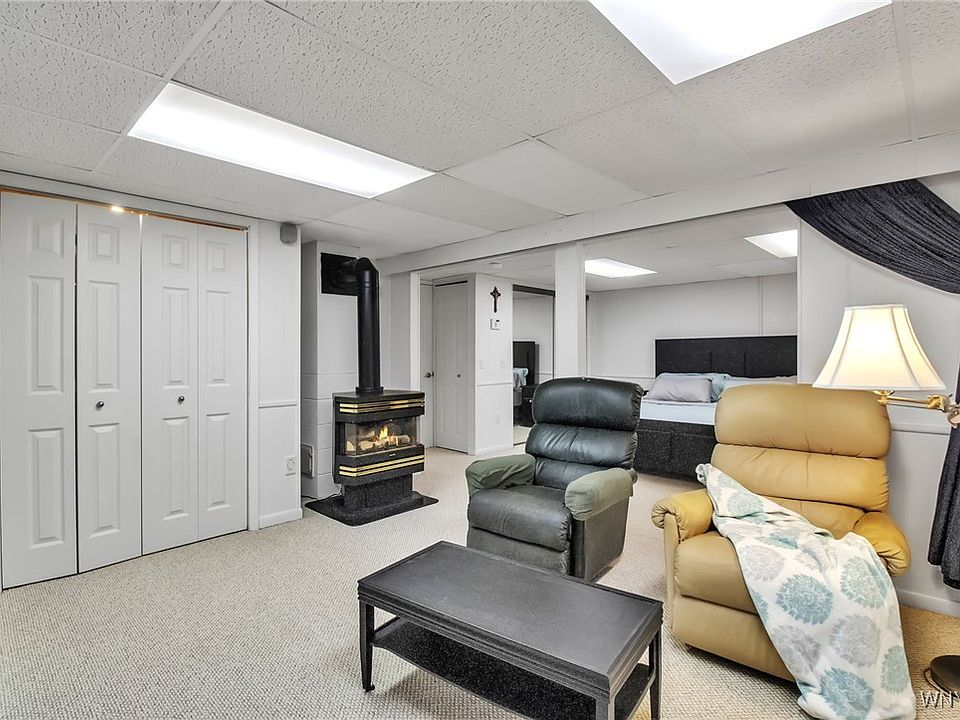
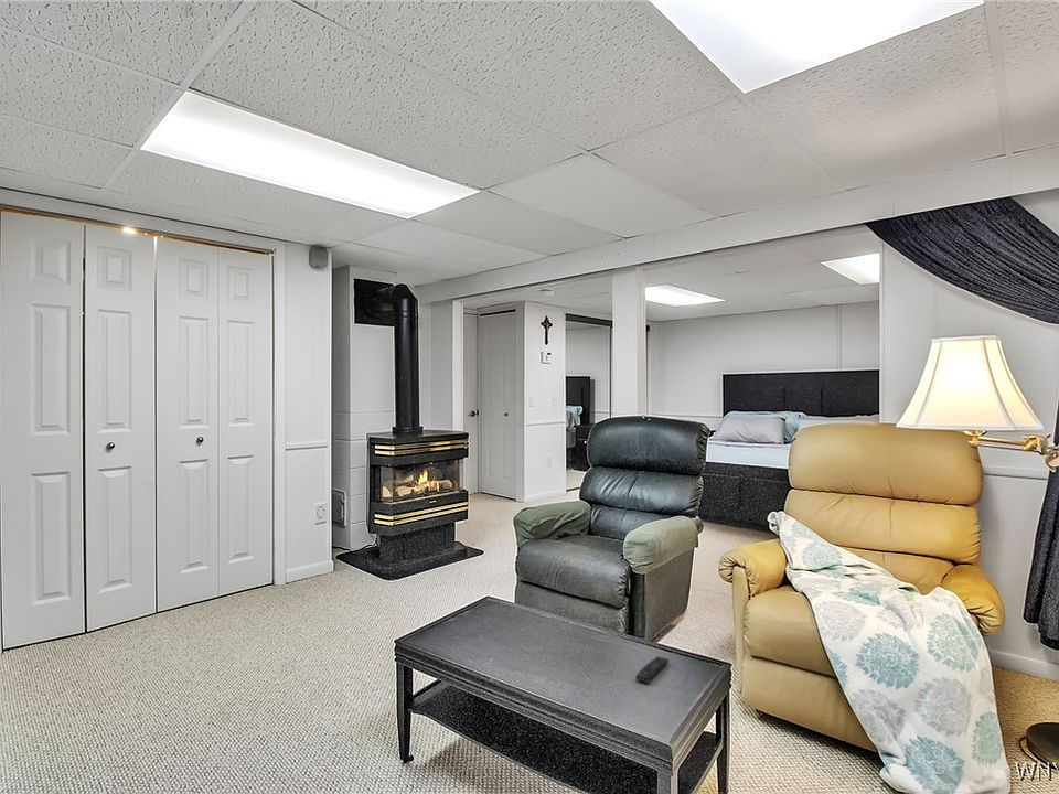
+ remote control [634,655,670,684]
